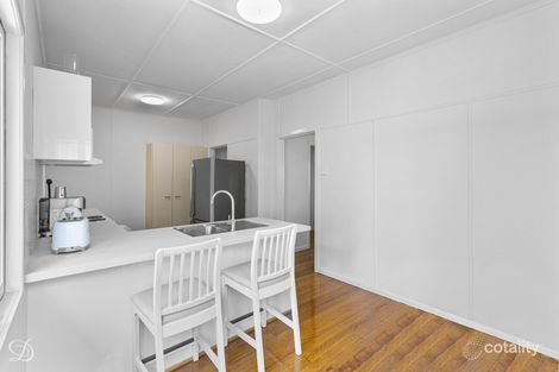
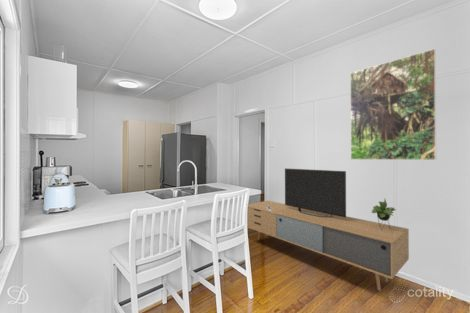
+ media console [247,167,410,292]
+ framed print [349,48,437,161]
